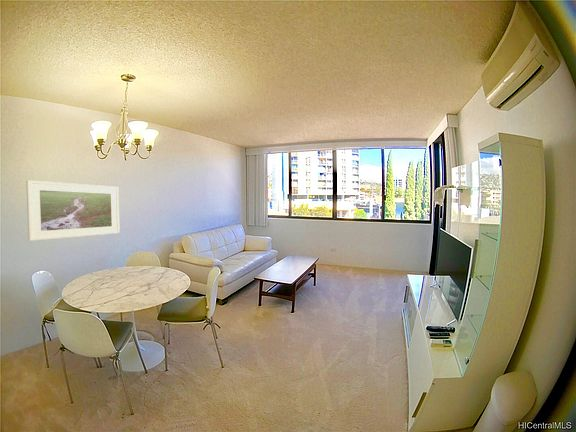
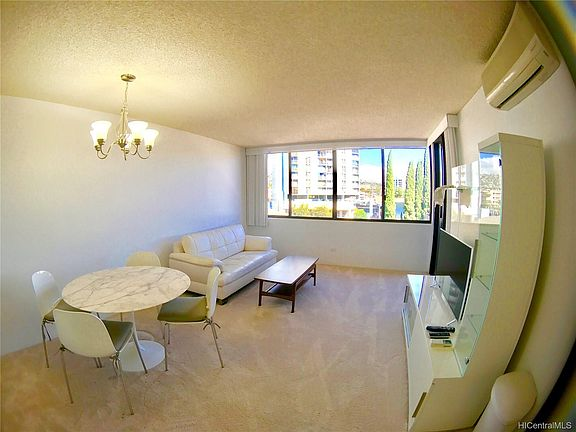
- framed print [25,179,121,242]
